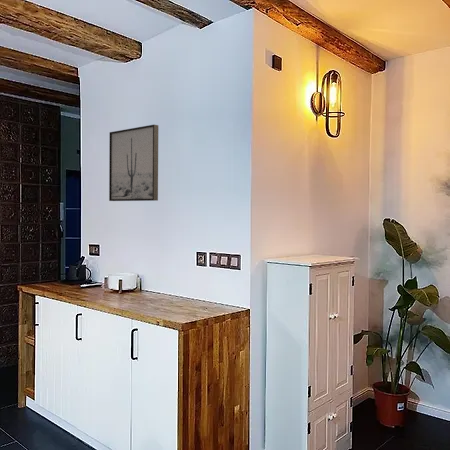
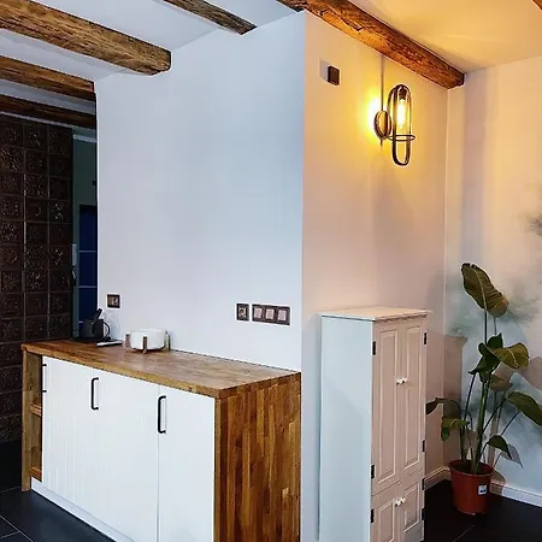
- wall art [108,124,159,202]
